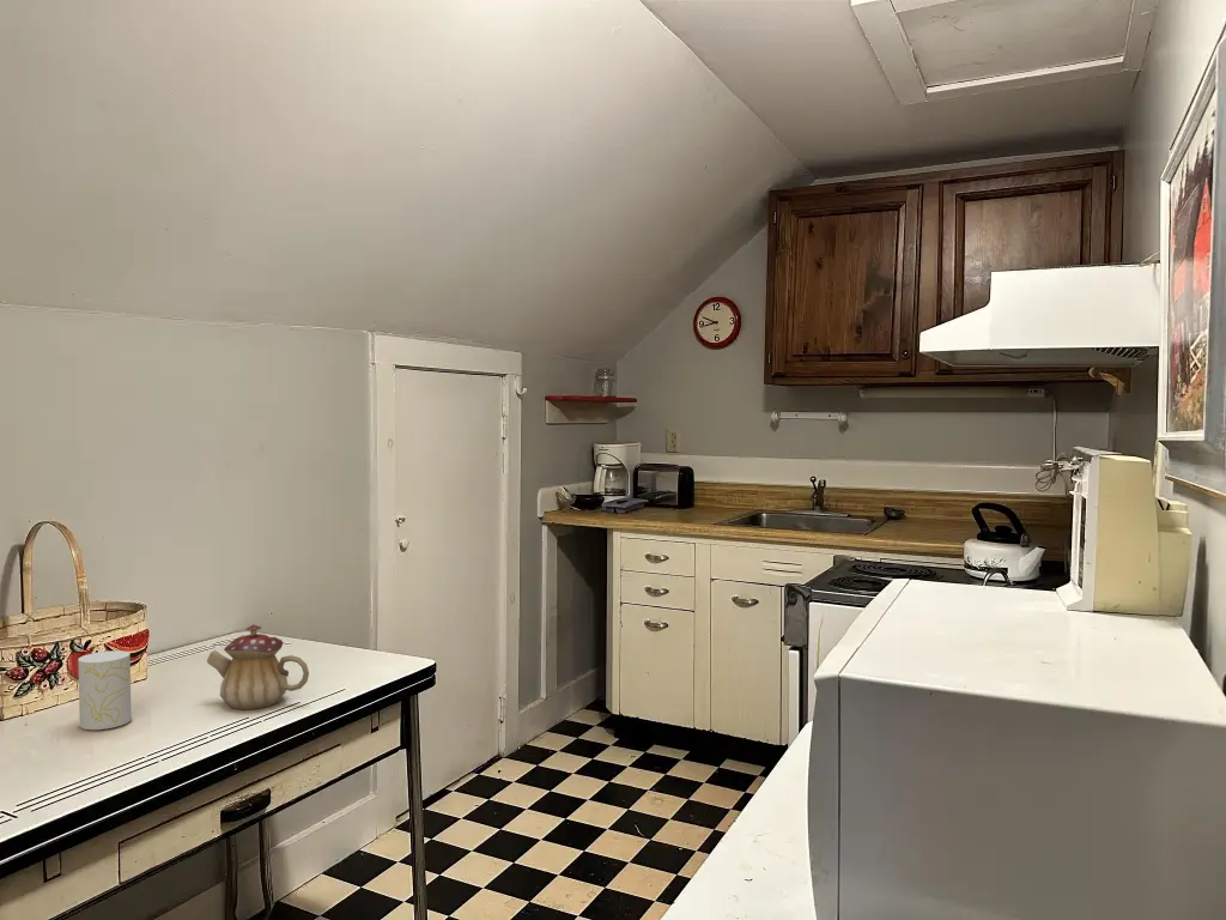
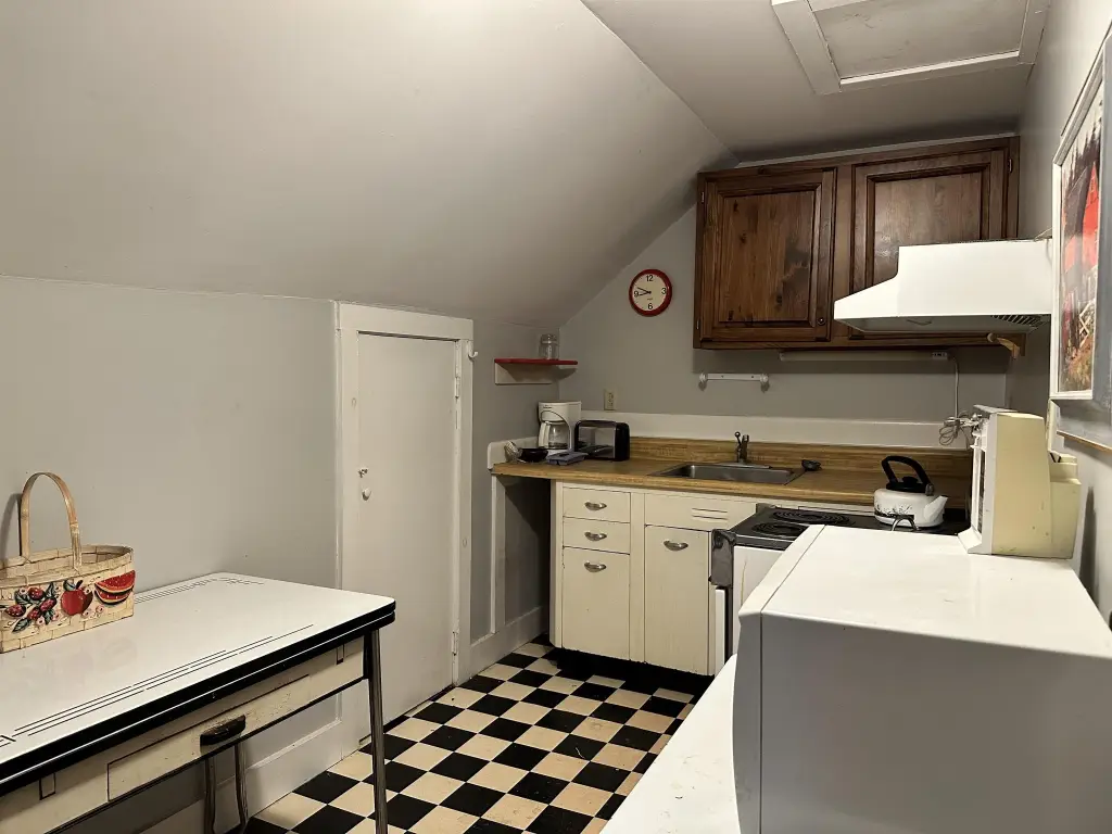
- cup [77,649,133,731]
- teapot [206,624,310,710]
